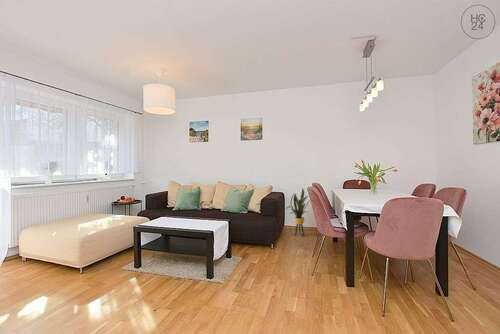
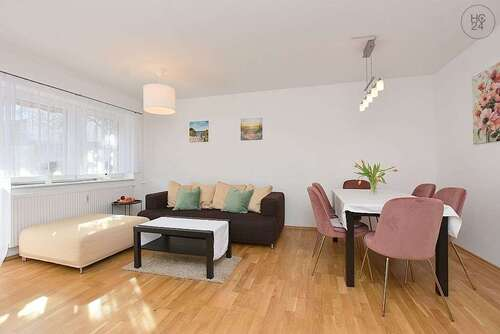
- house plant [285,188,311,237]
